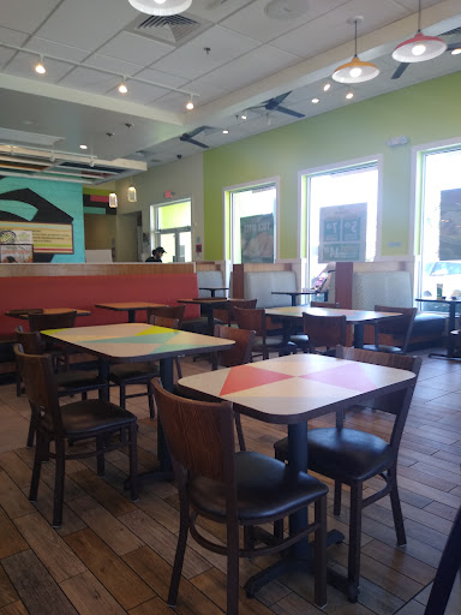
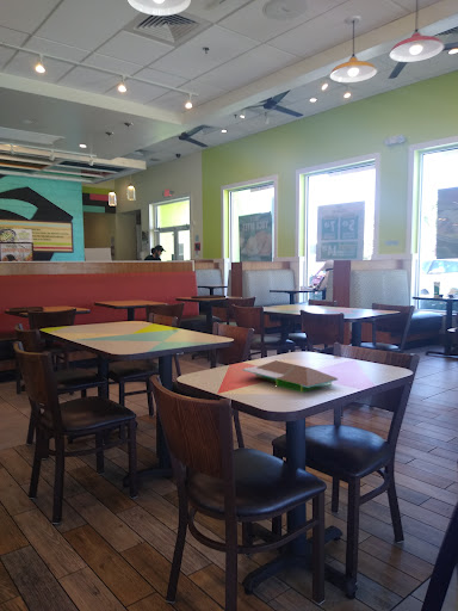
+ takeout container [242,359,340,394]
